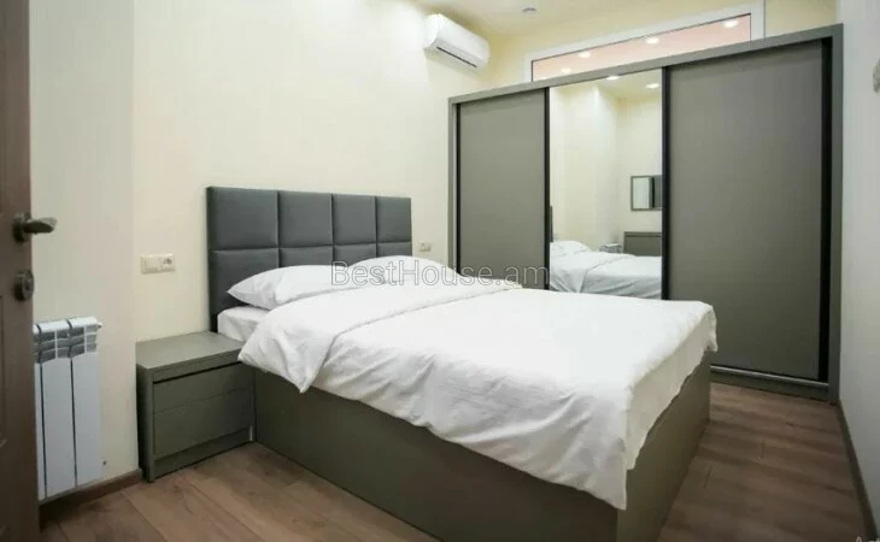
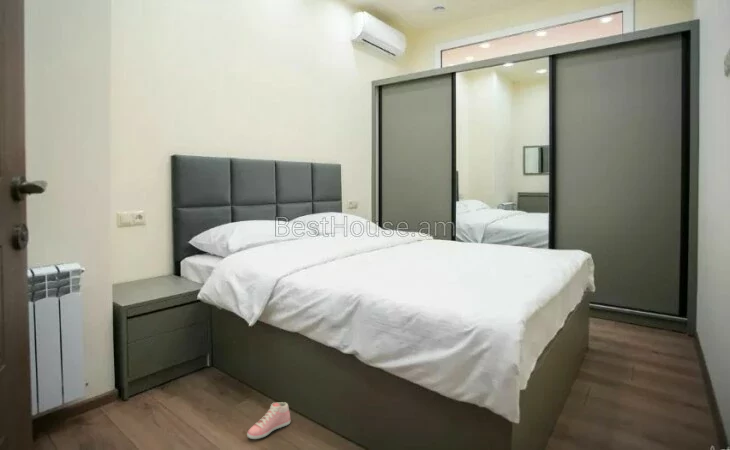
+ sneaker [246,401,291,440]
